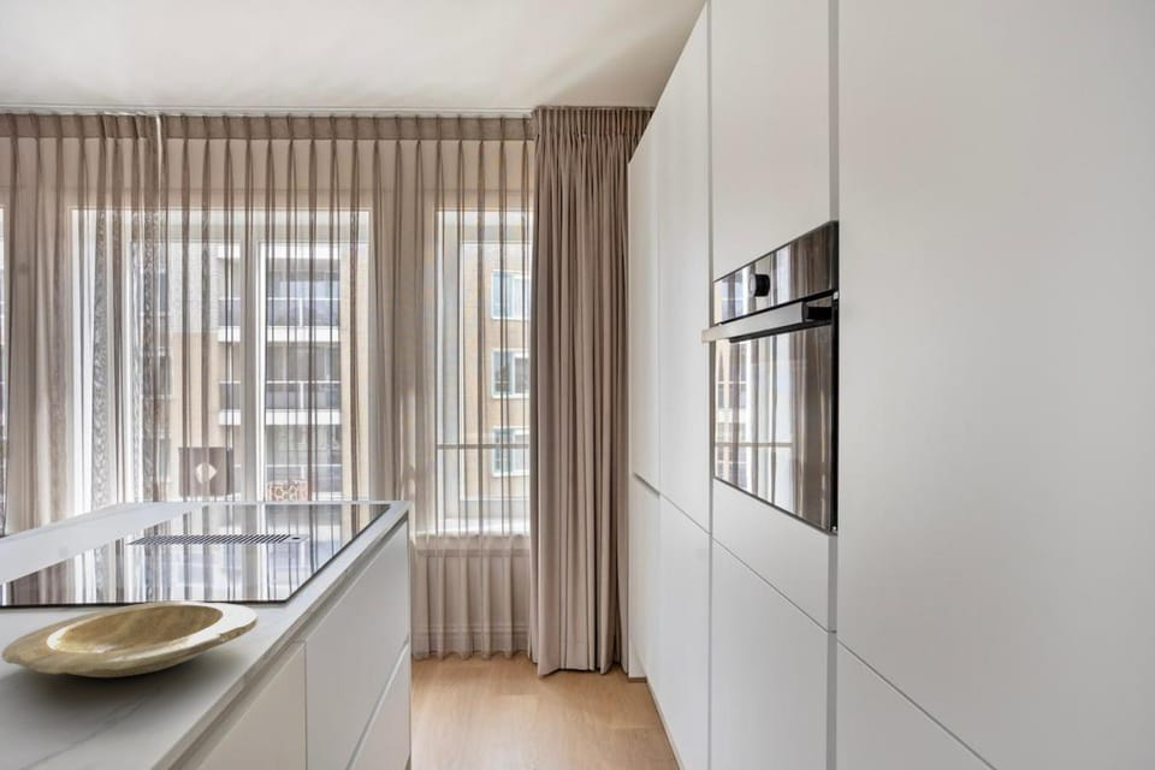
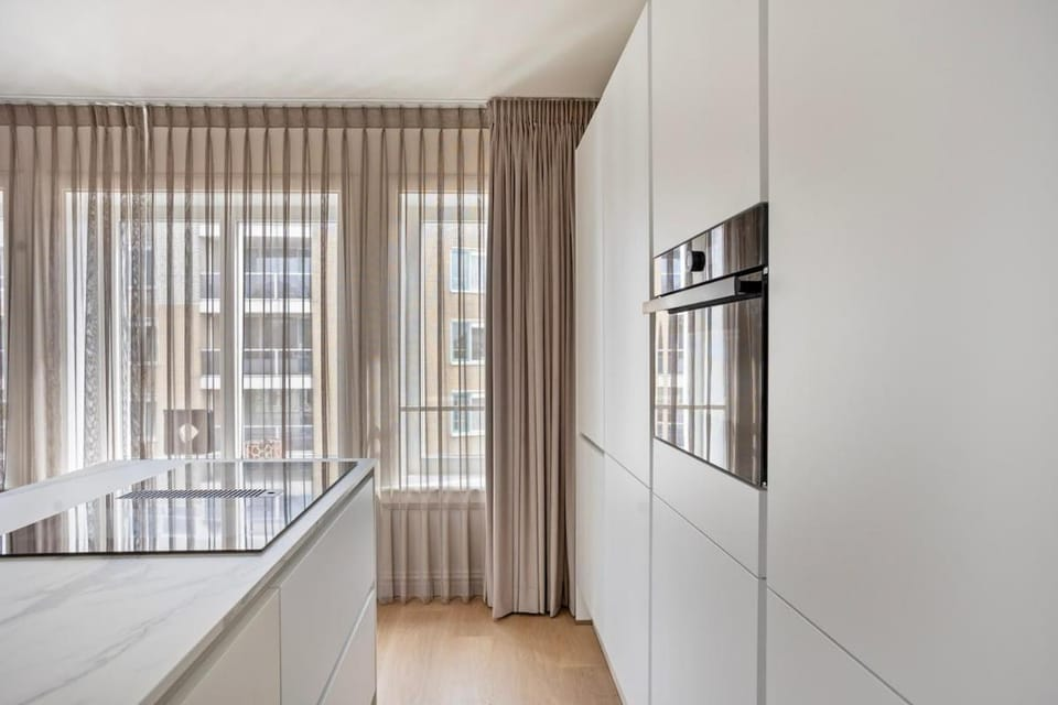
- plate [0,599,259,679]
